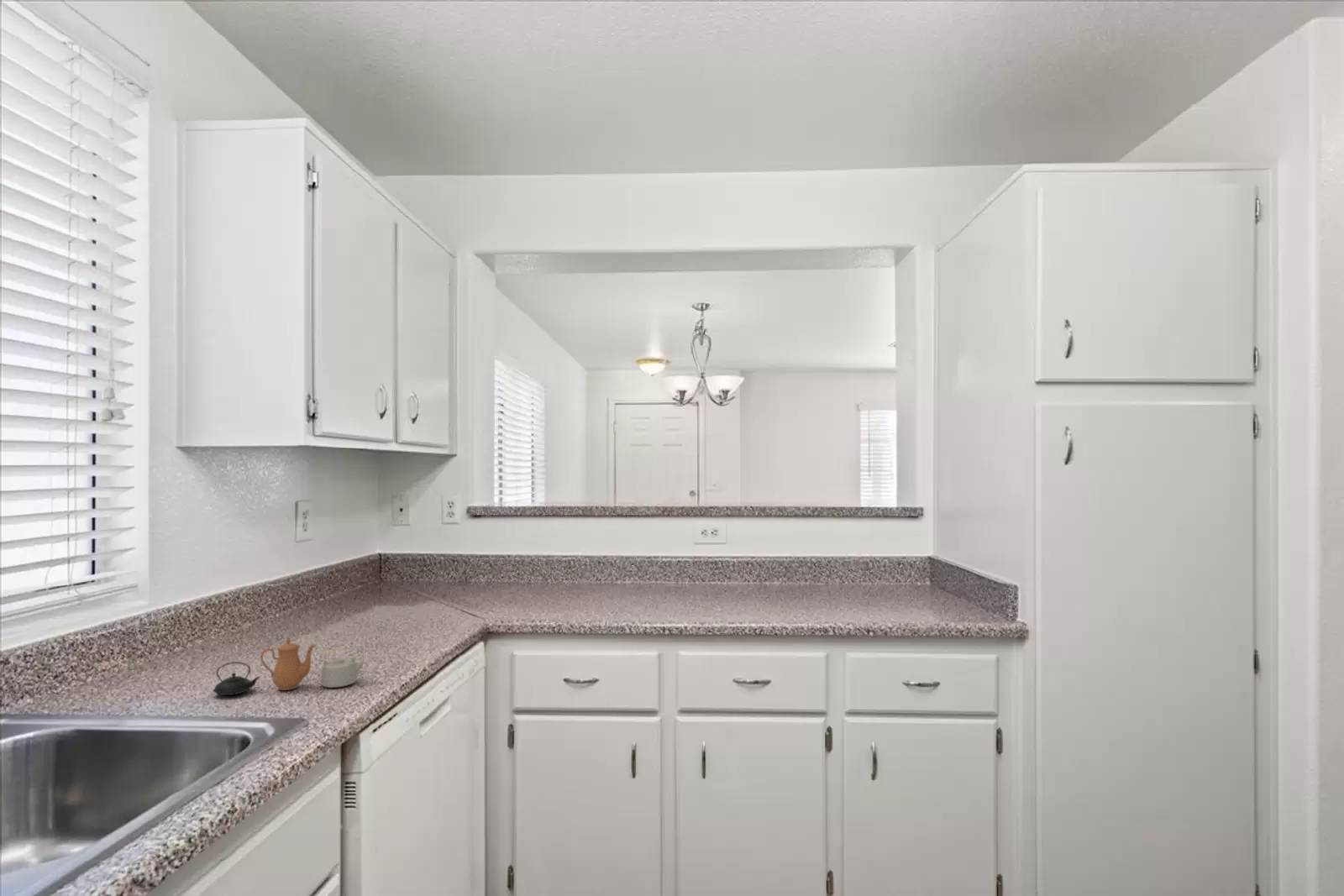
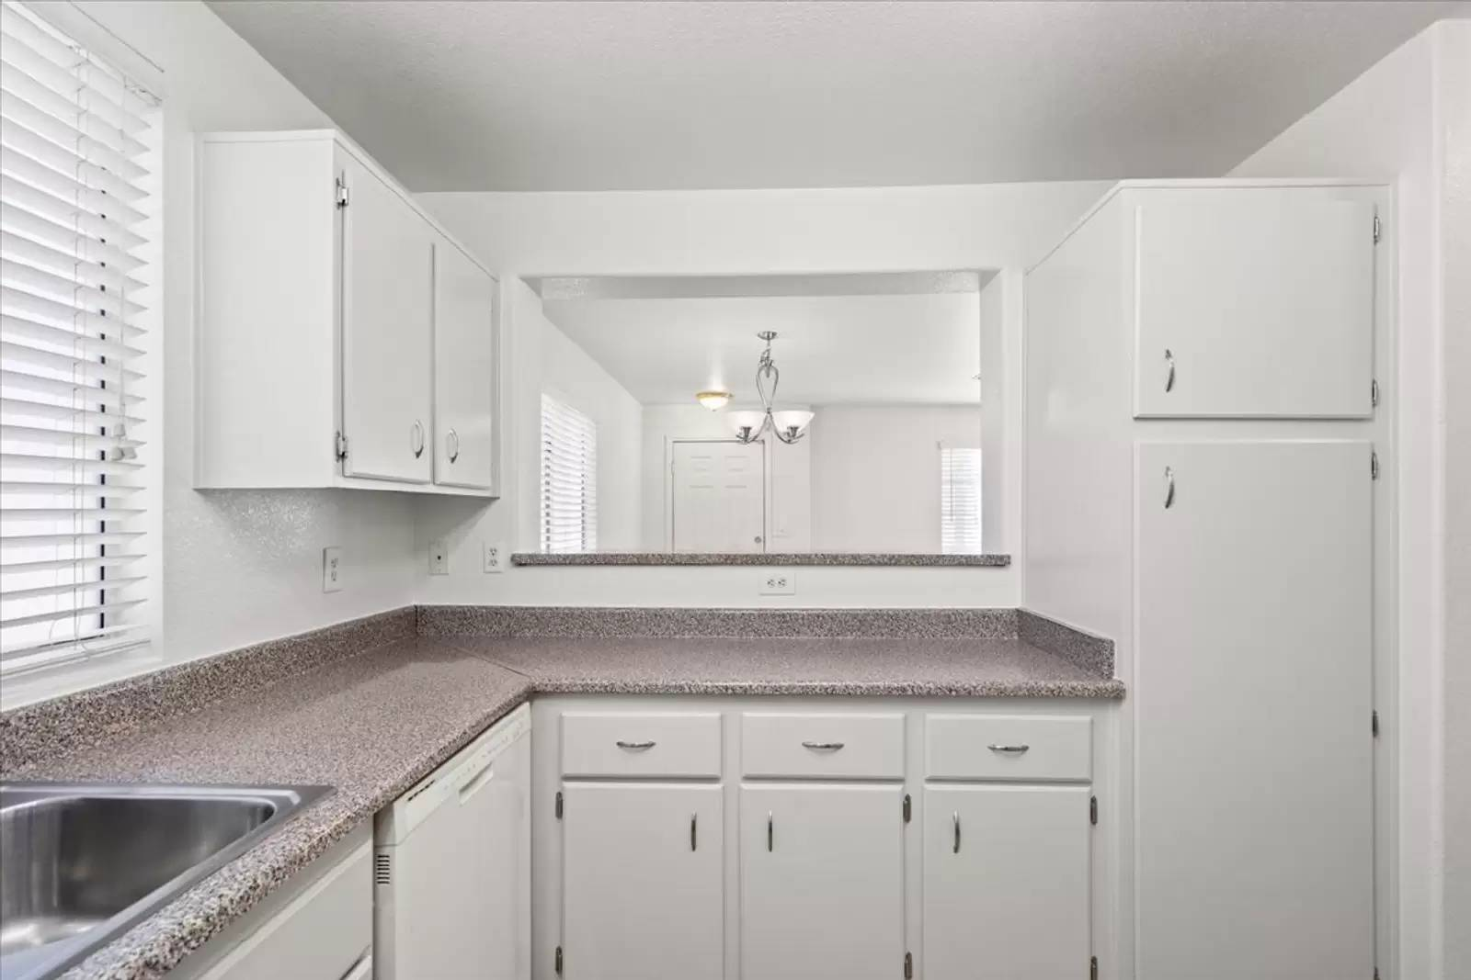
- teapot [212,637,366,696]
